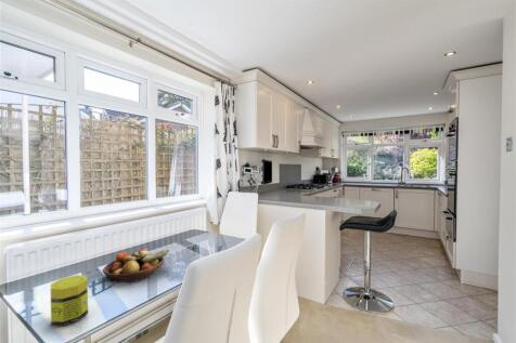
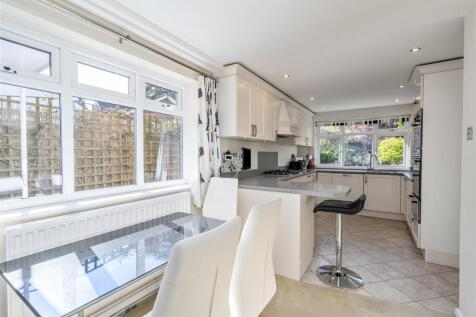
- jar [50,274,89,327]
- fruit bowl [102,248,170,283]
